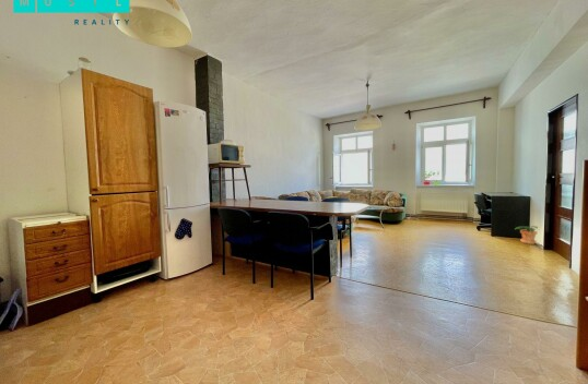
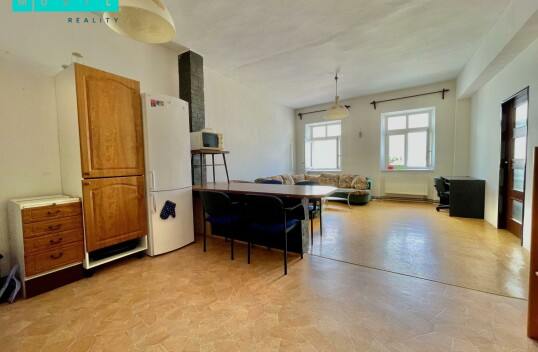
- potted plant [515,225,539,245]
